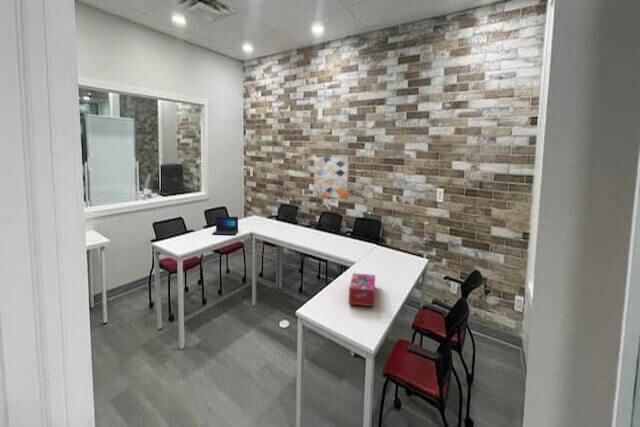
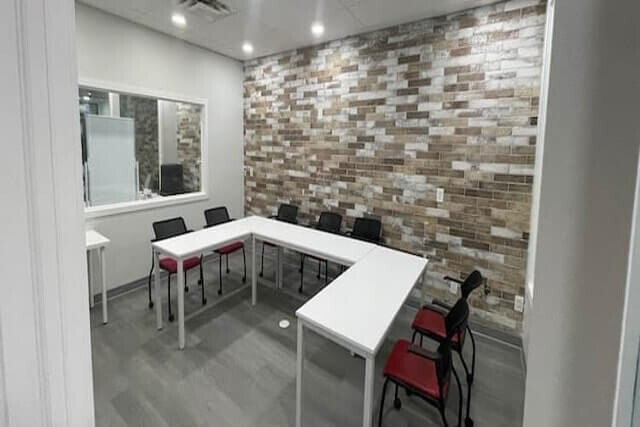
- tissue box [348,272,376,307]
- wall art [313,156,350,199]
- laptop [211,216,239,235]
